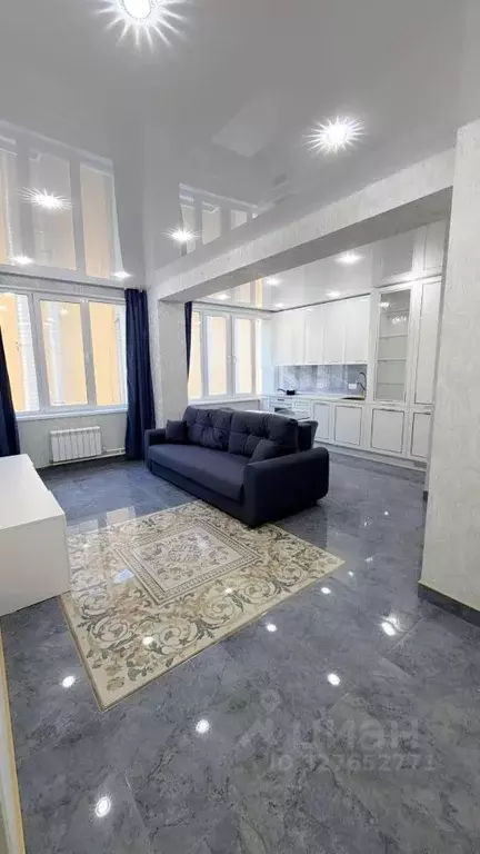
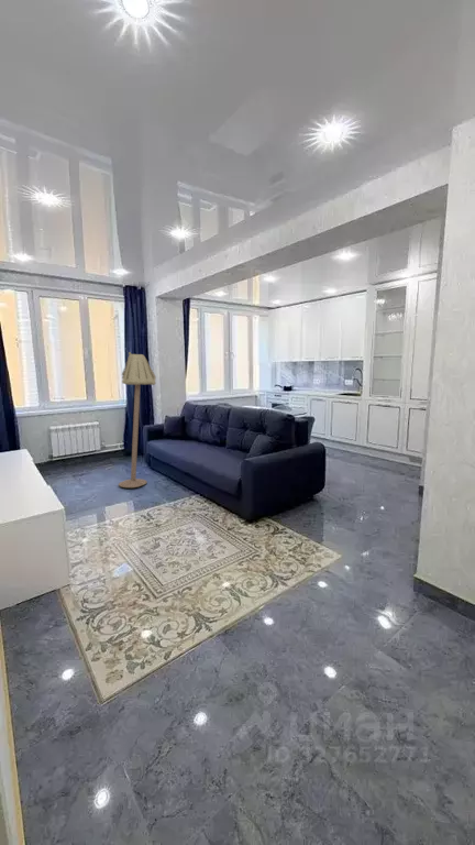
+ floor lamp [118,351,157,489]
